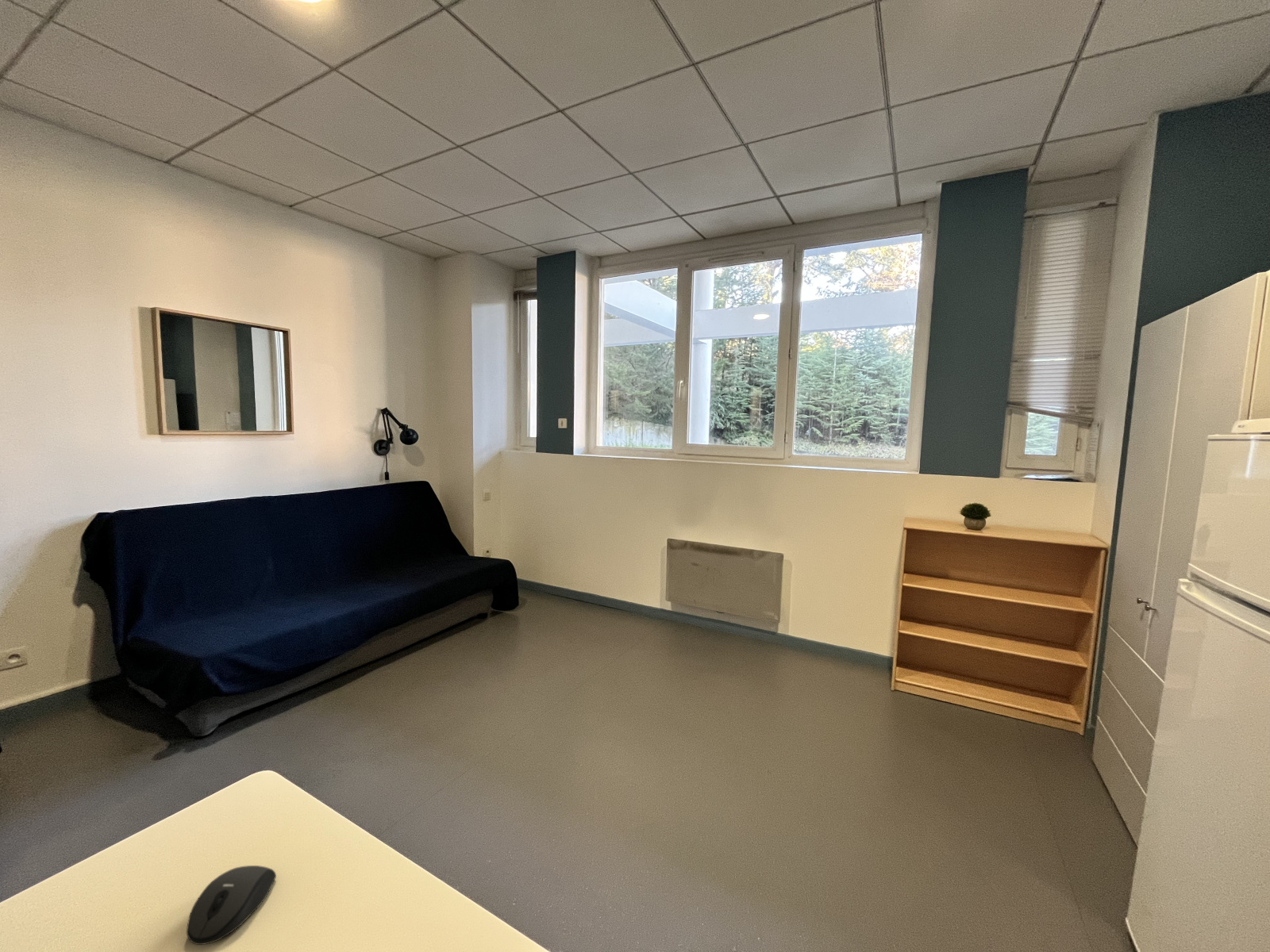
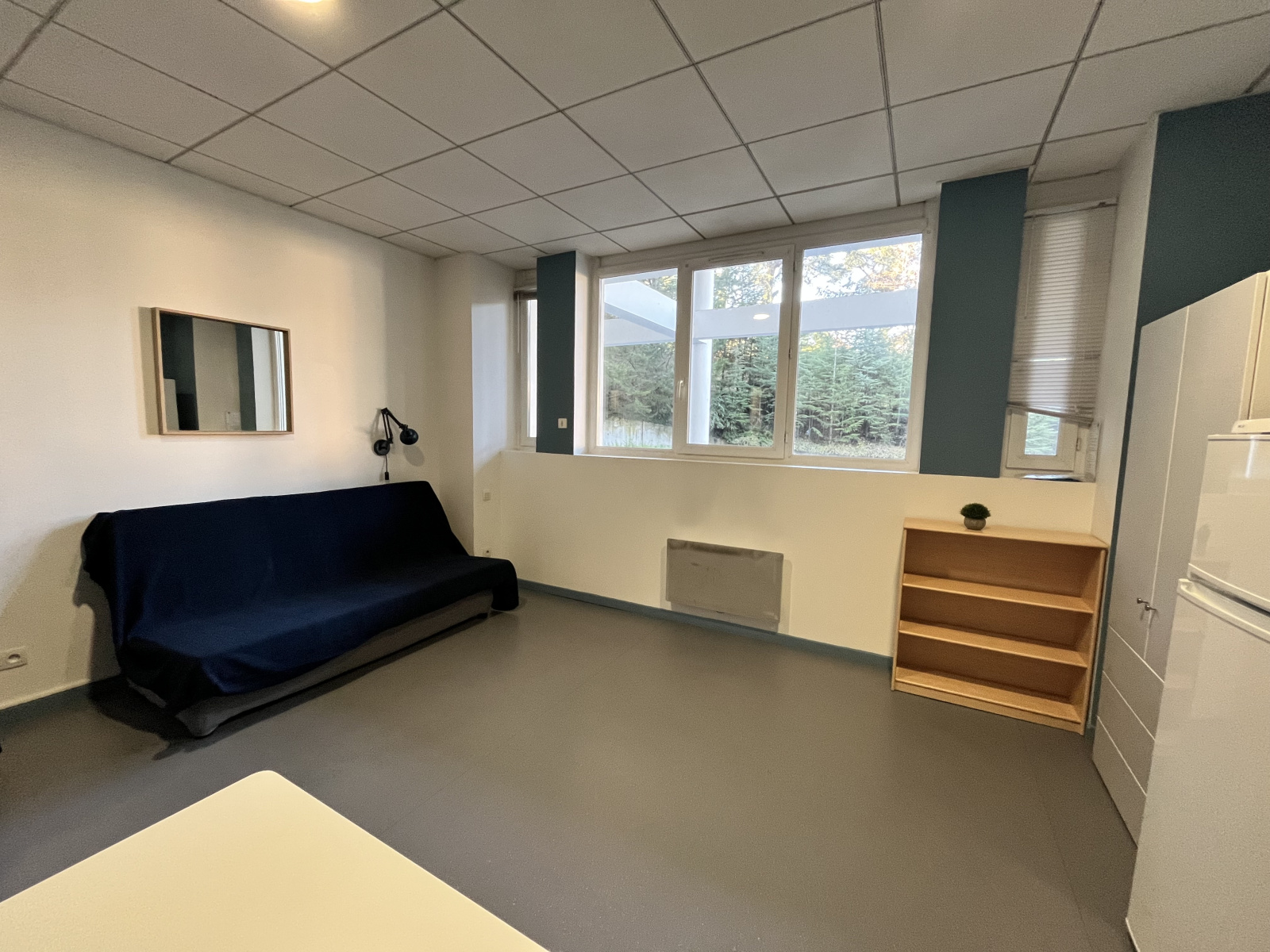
- mouse [186,865,277,946]
